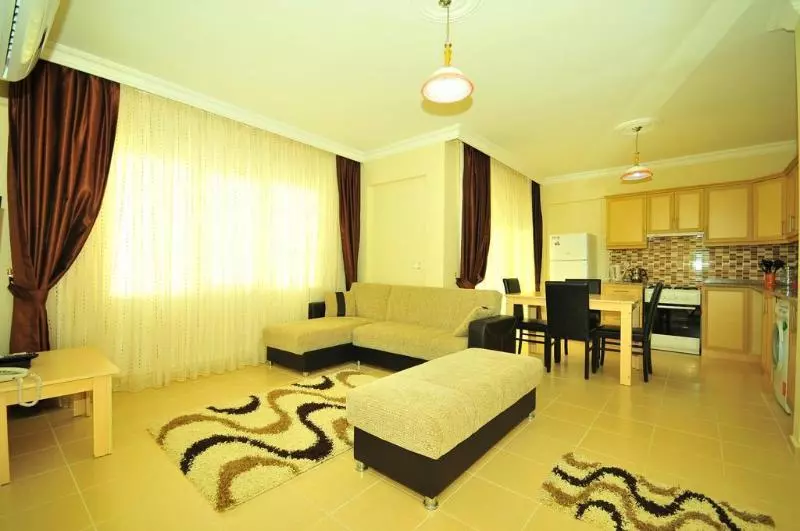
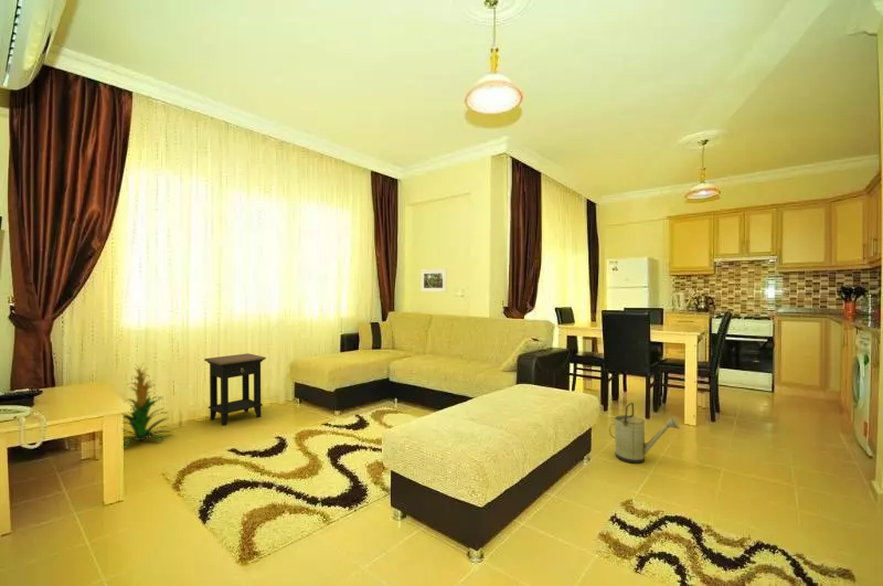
+ watering can [608,402,681,465]
+ side table [203,352,267,427]
+ indoor plant [123,364,174,449]
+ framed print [419,267,448,294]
